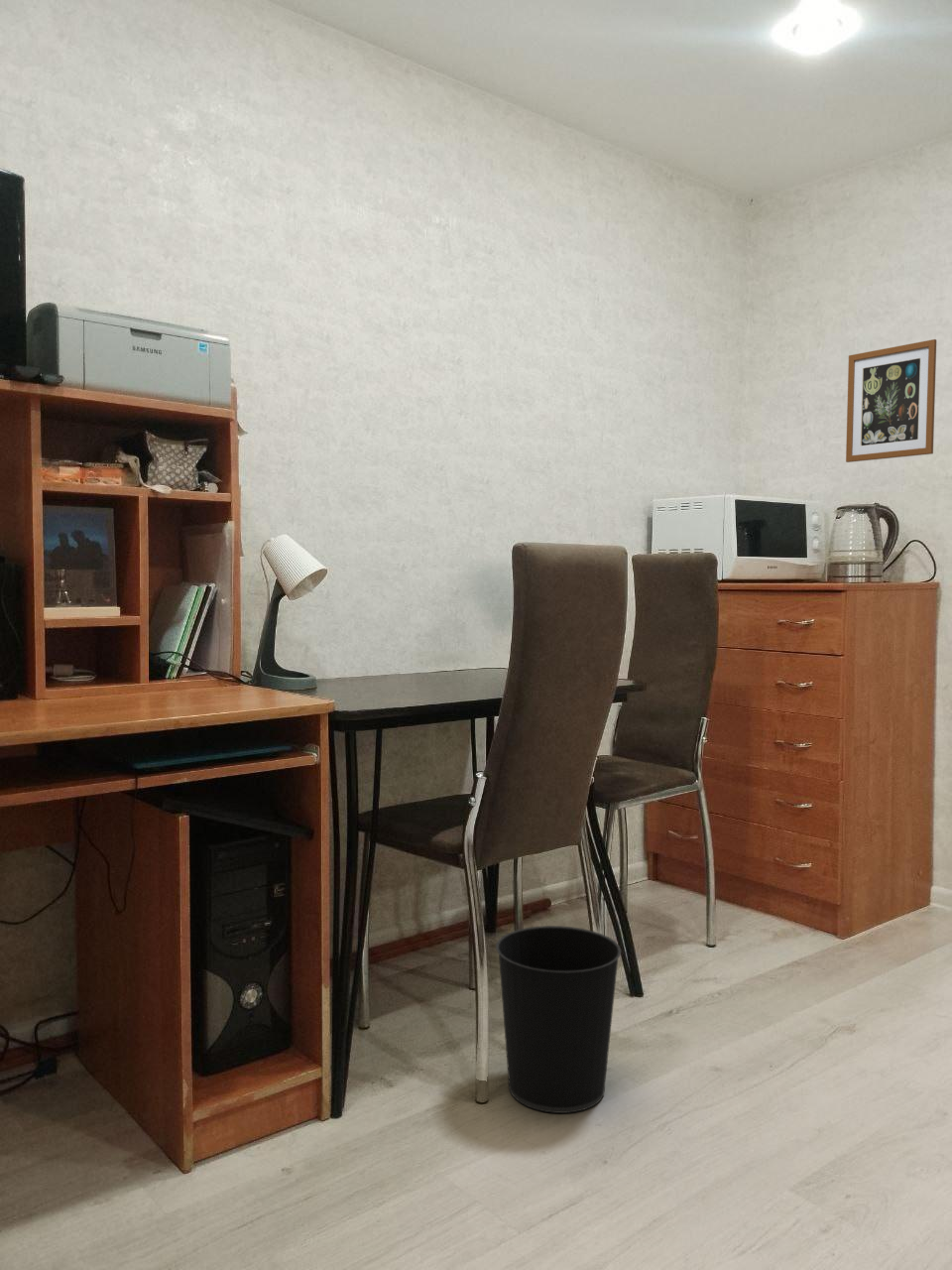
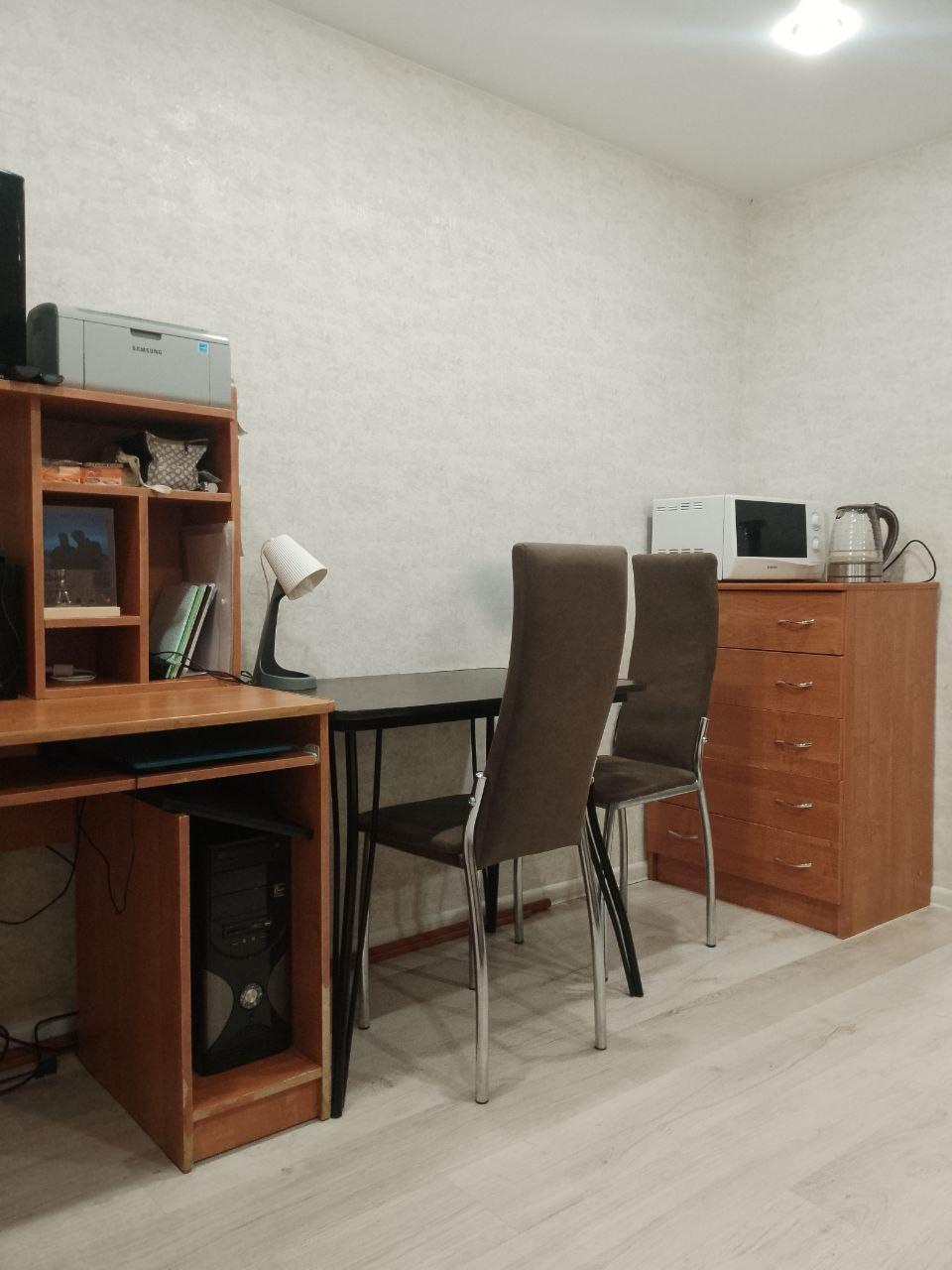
- wall art [845,338,937,463]
- wastebasket [495,925,623,1114]
